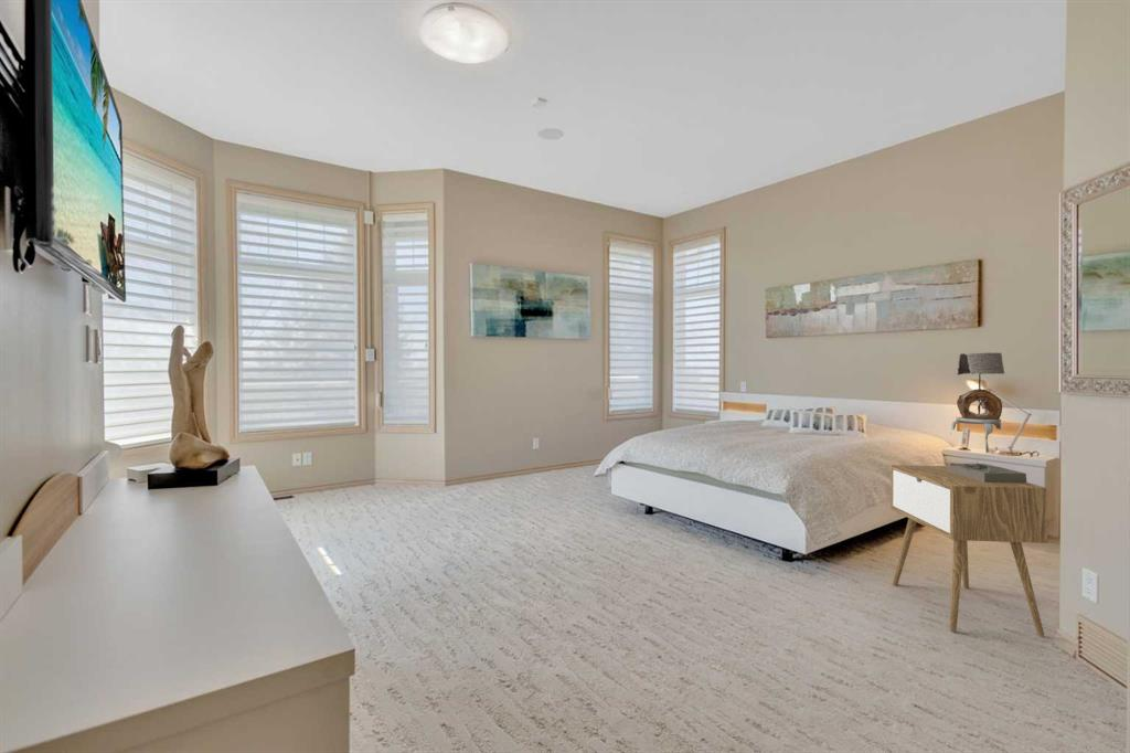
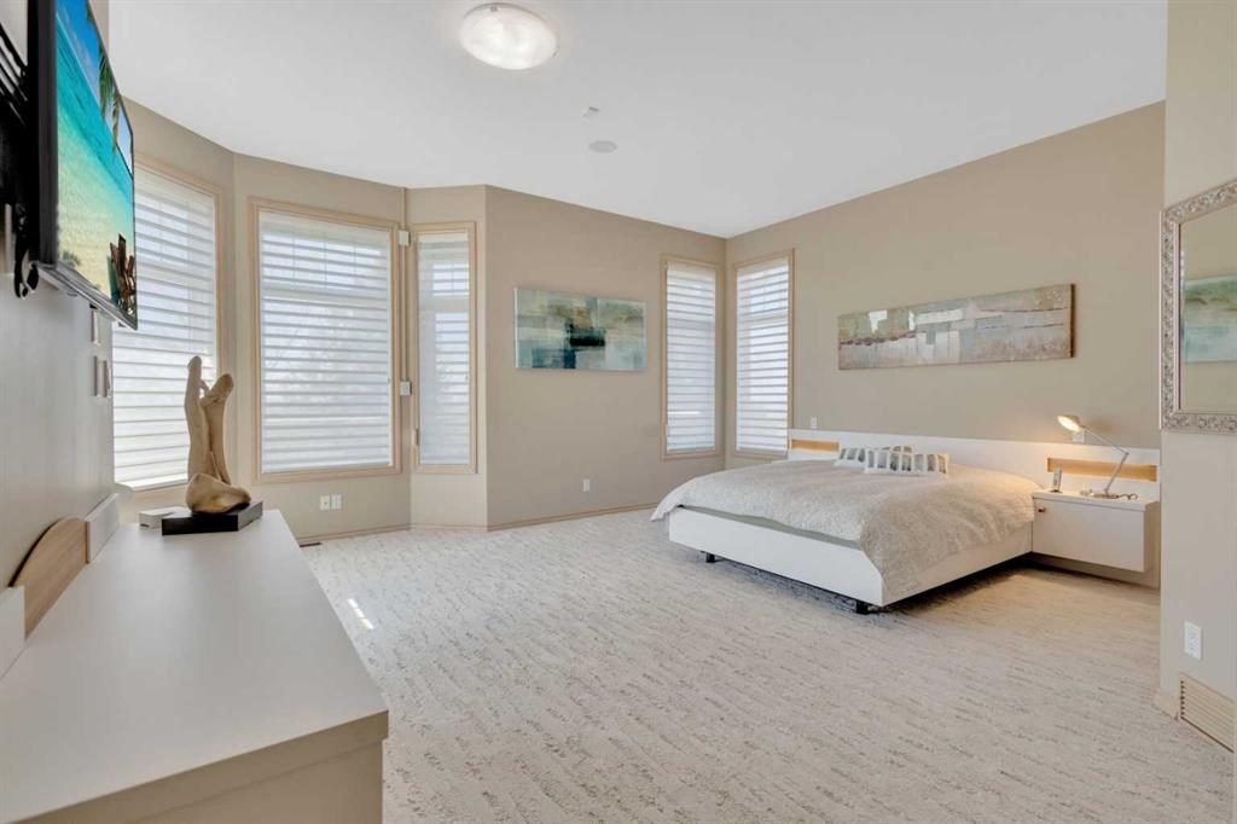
- nightstand [889,464,1049,637]
- table lamp [946,351,1027,482]
